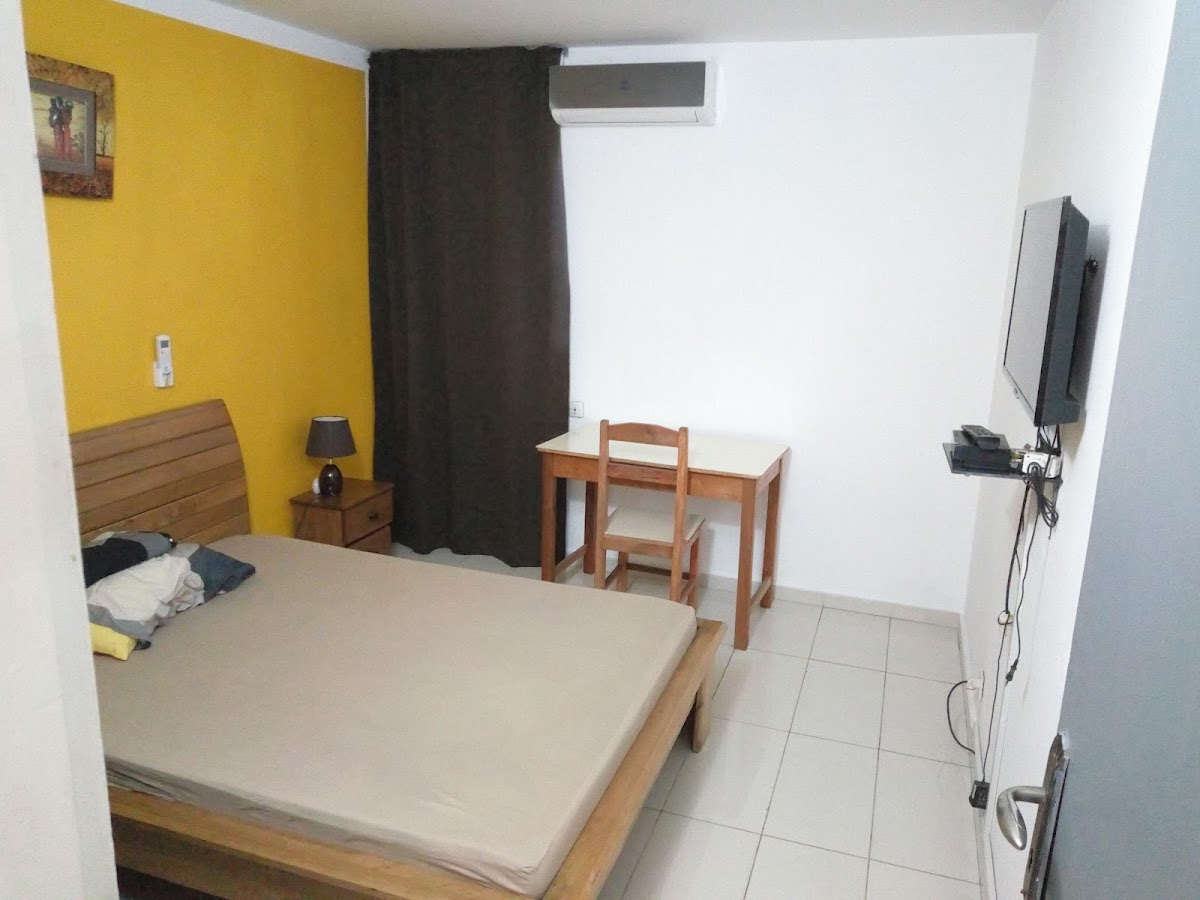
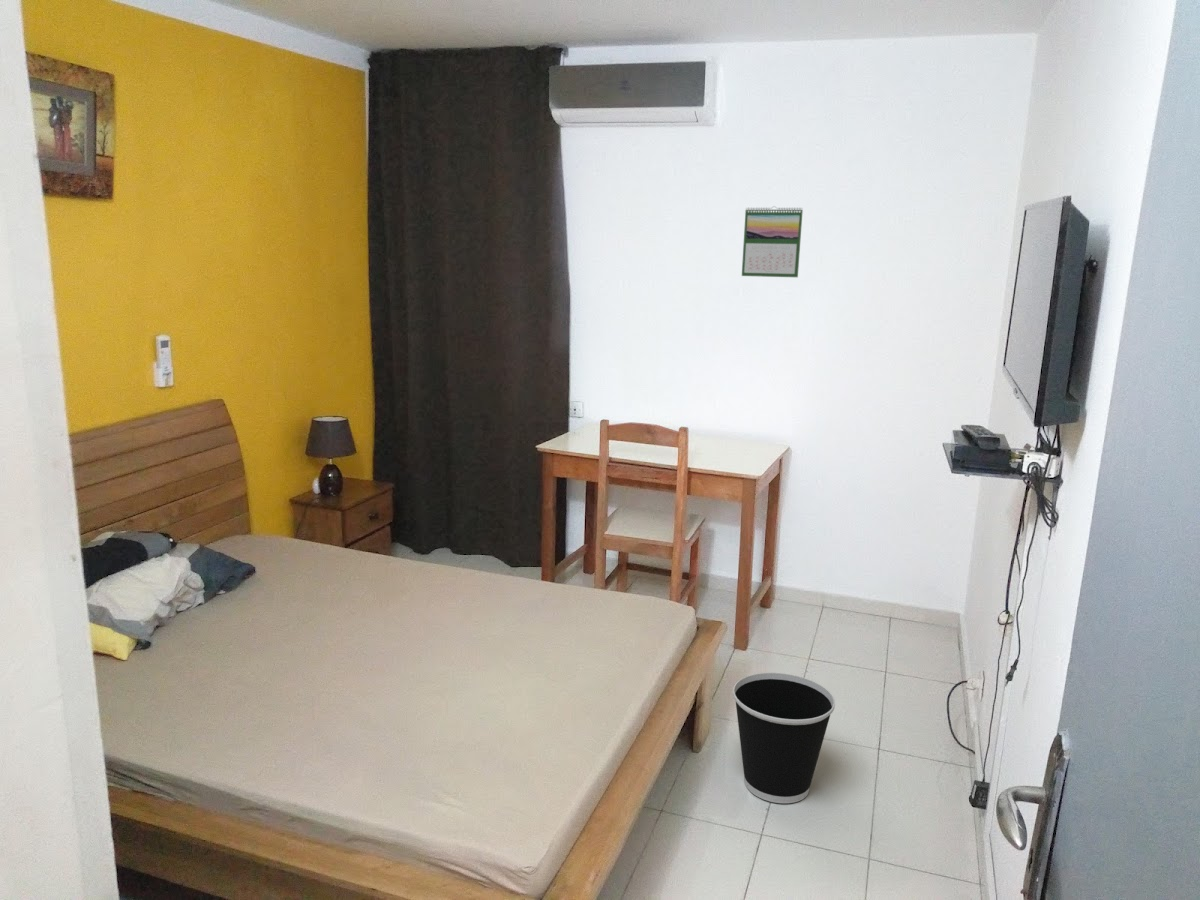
+ wastebasket [732,672,836,804]
+ calendar [741,205,804,278]
